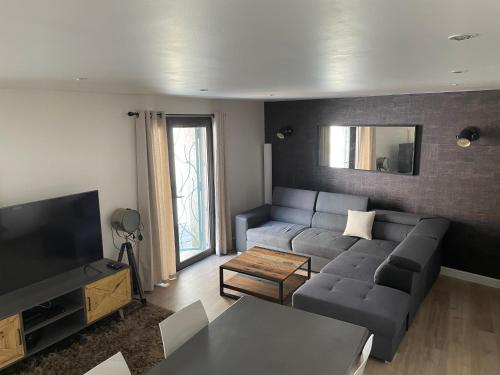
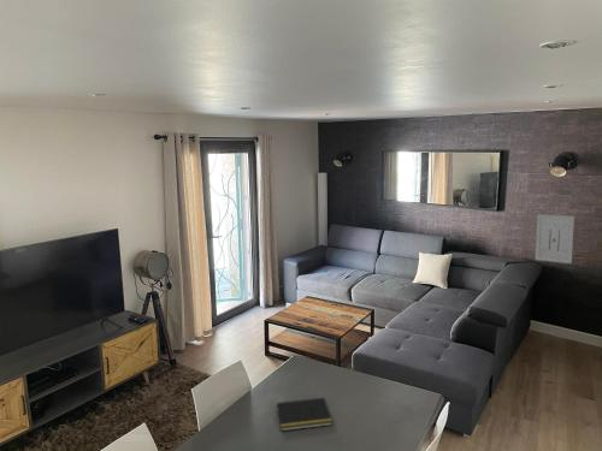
+ notepad [275,397,334,432]
+ wall art [535,213,576,265]
